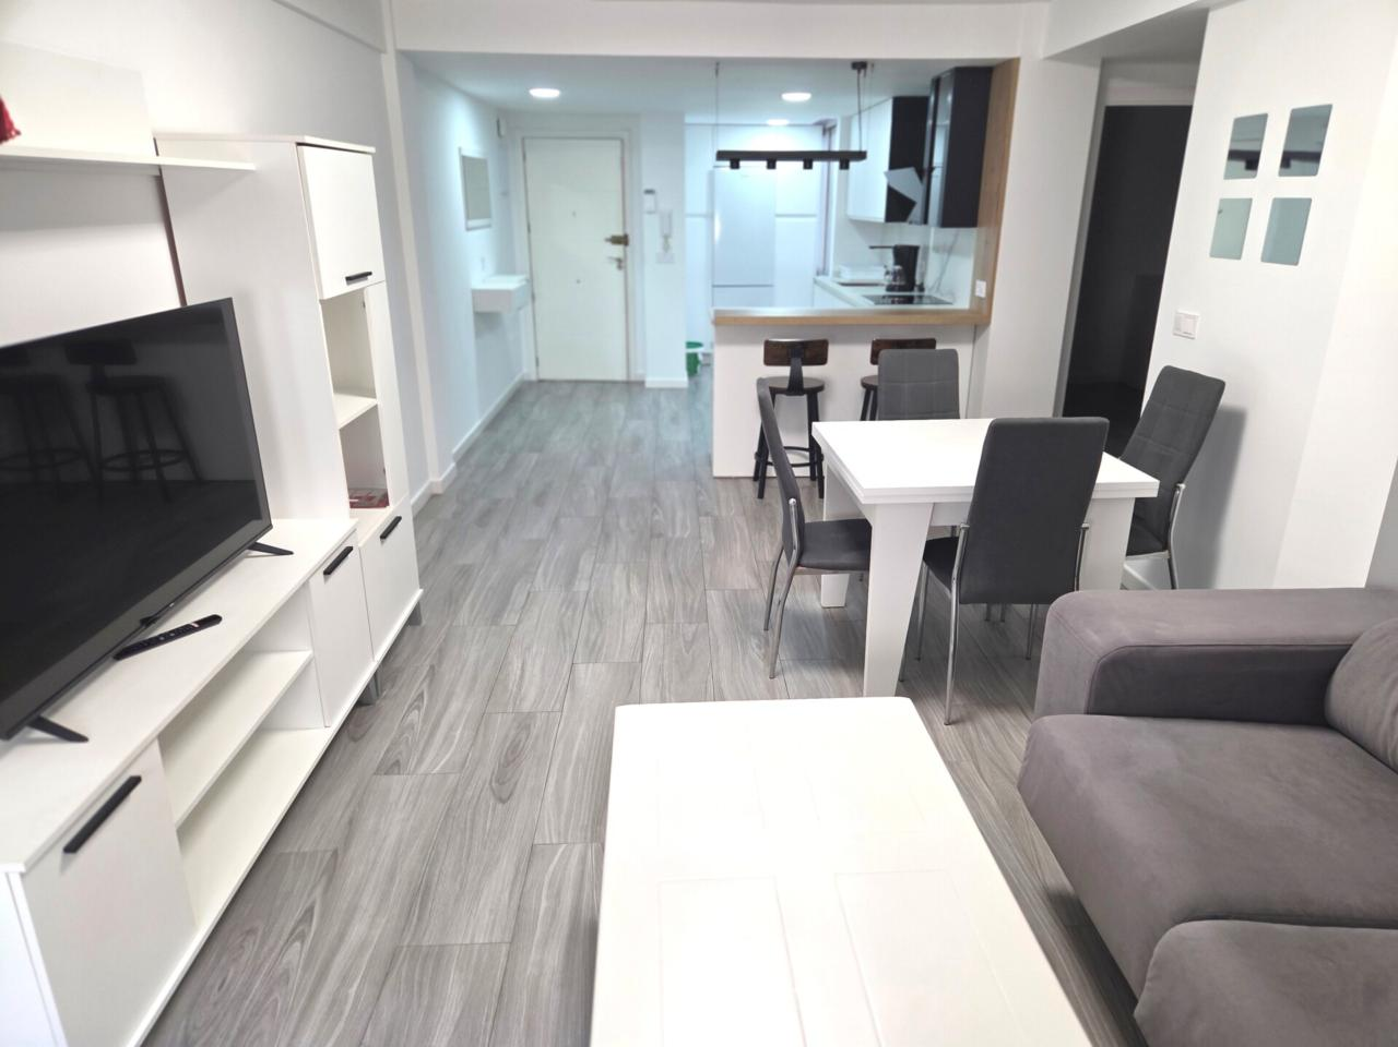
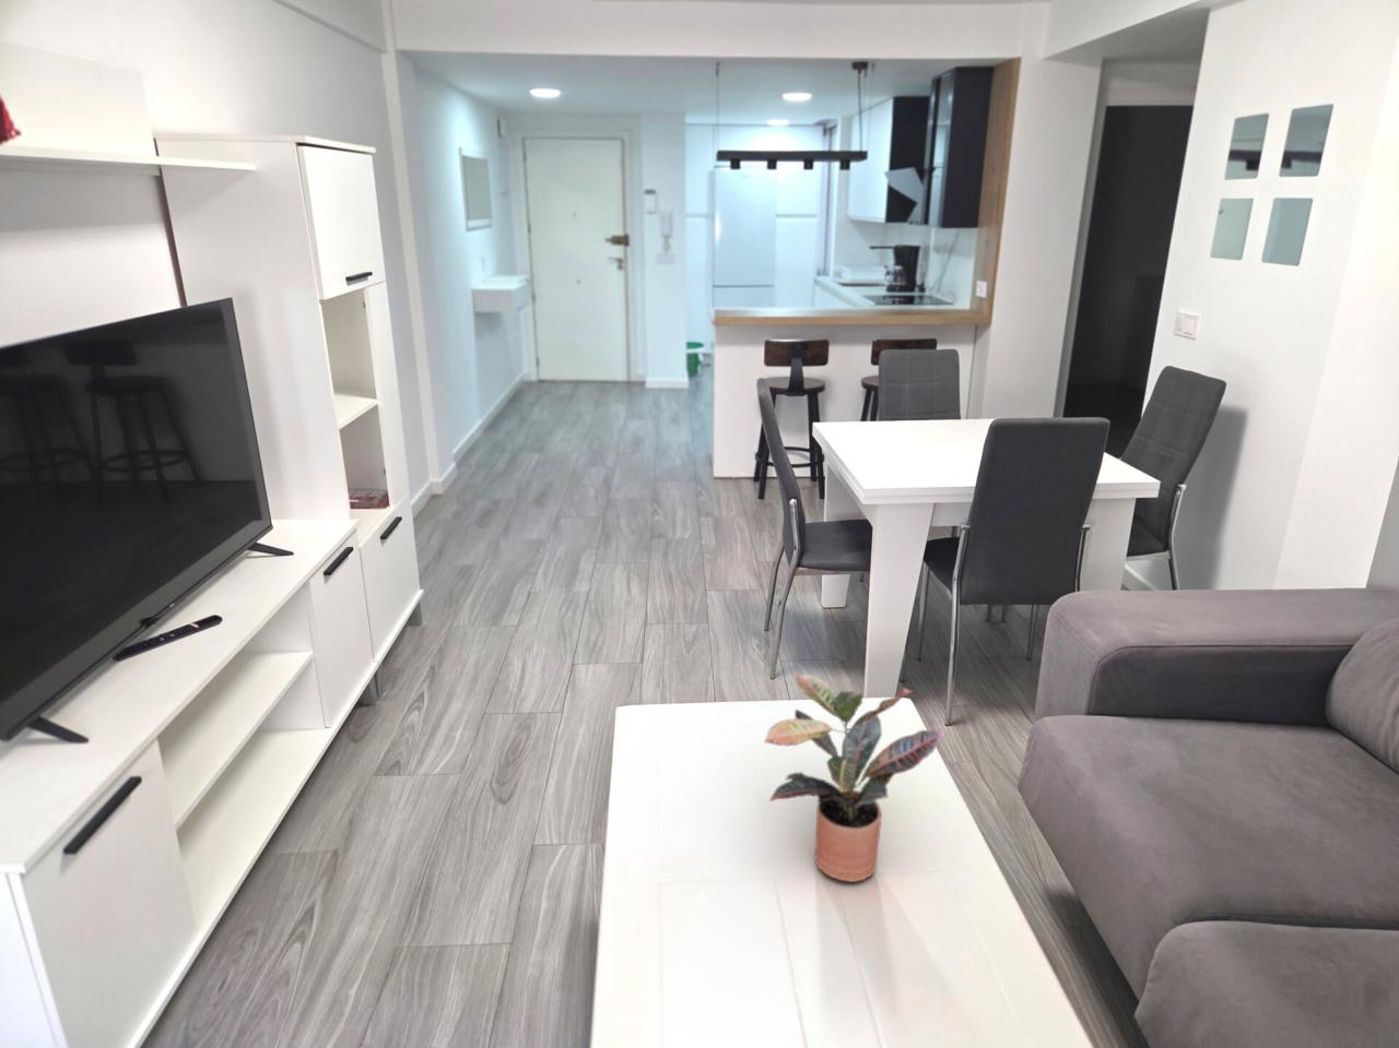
+ potted plant [763,674,944,883]
